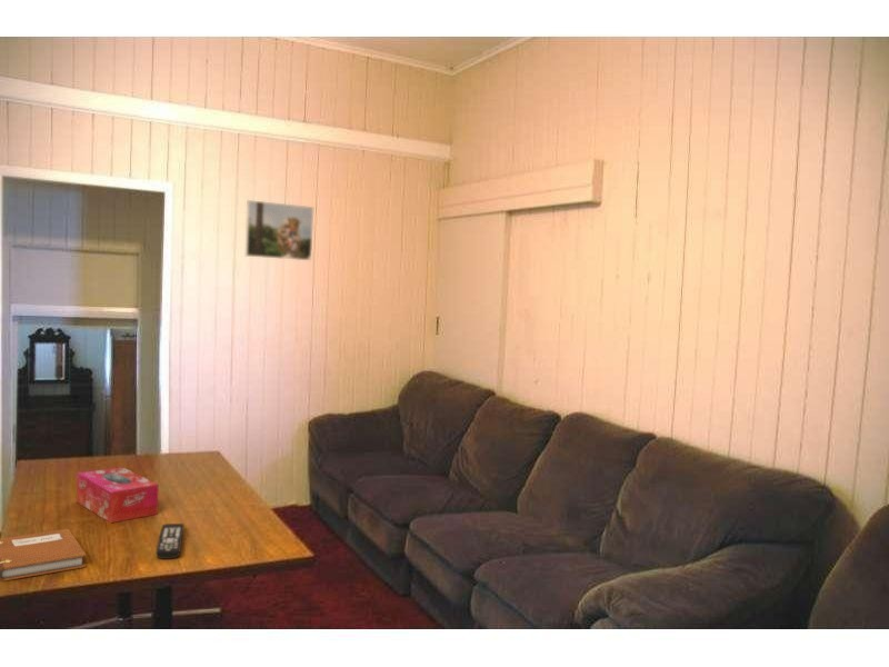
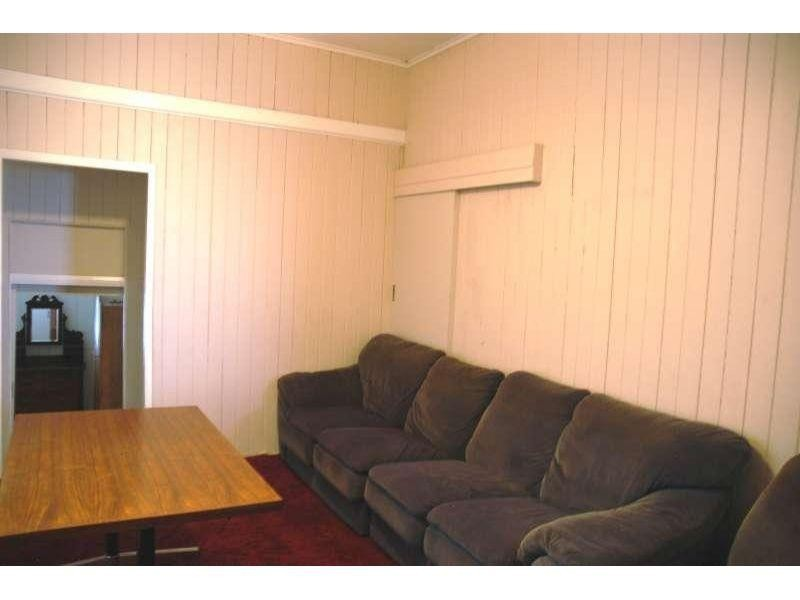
- tissue box [76,466,159,524]
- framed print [244,199,314,261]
- remote control [154,522,186,560]
- notebook [0,528,87,581]
